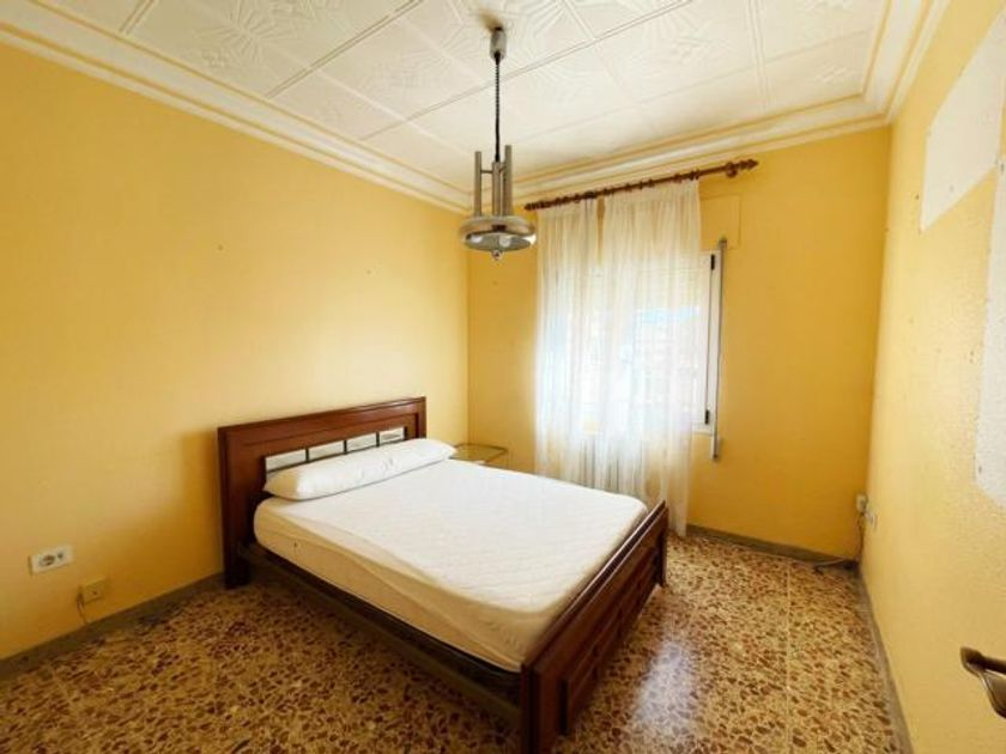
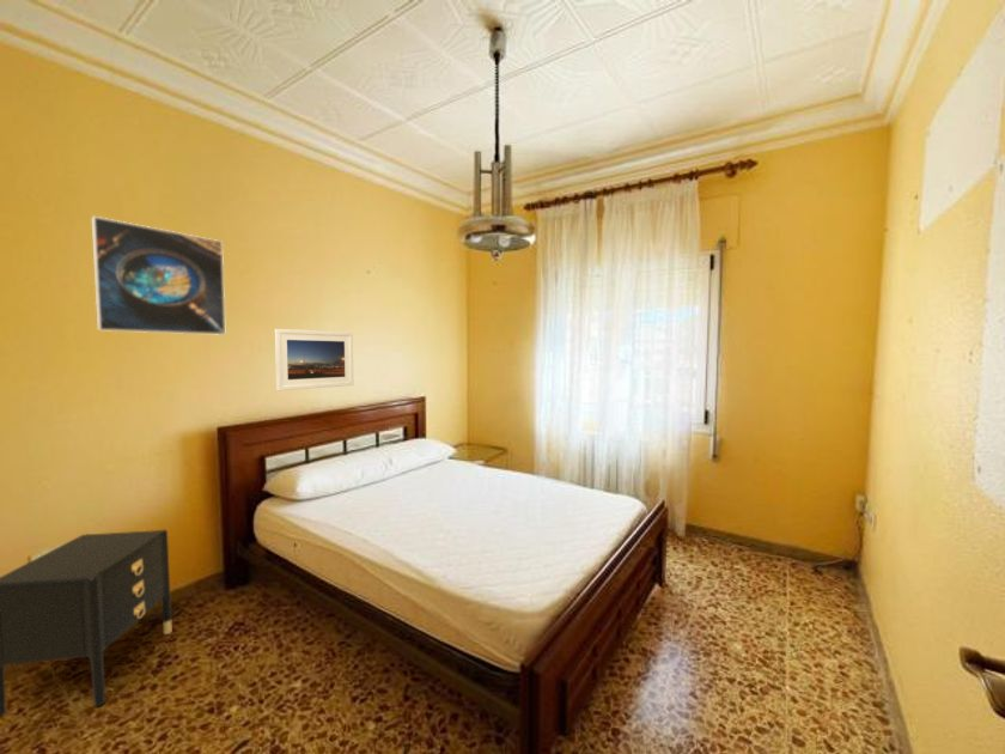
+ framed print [274,328,354,391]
+ nightstand [0,529,173,718]
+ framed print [91,215,227,336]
